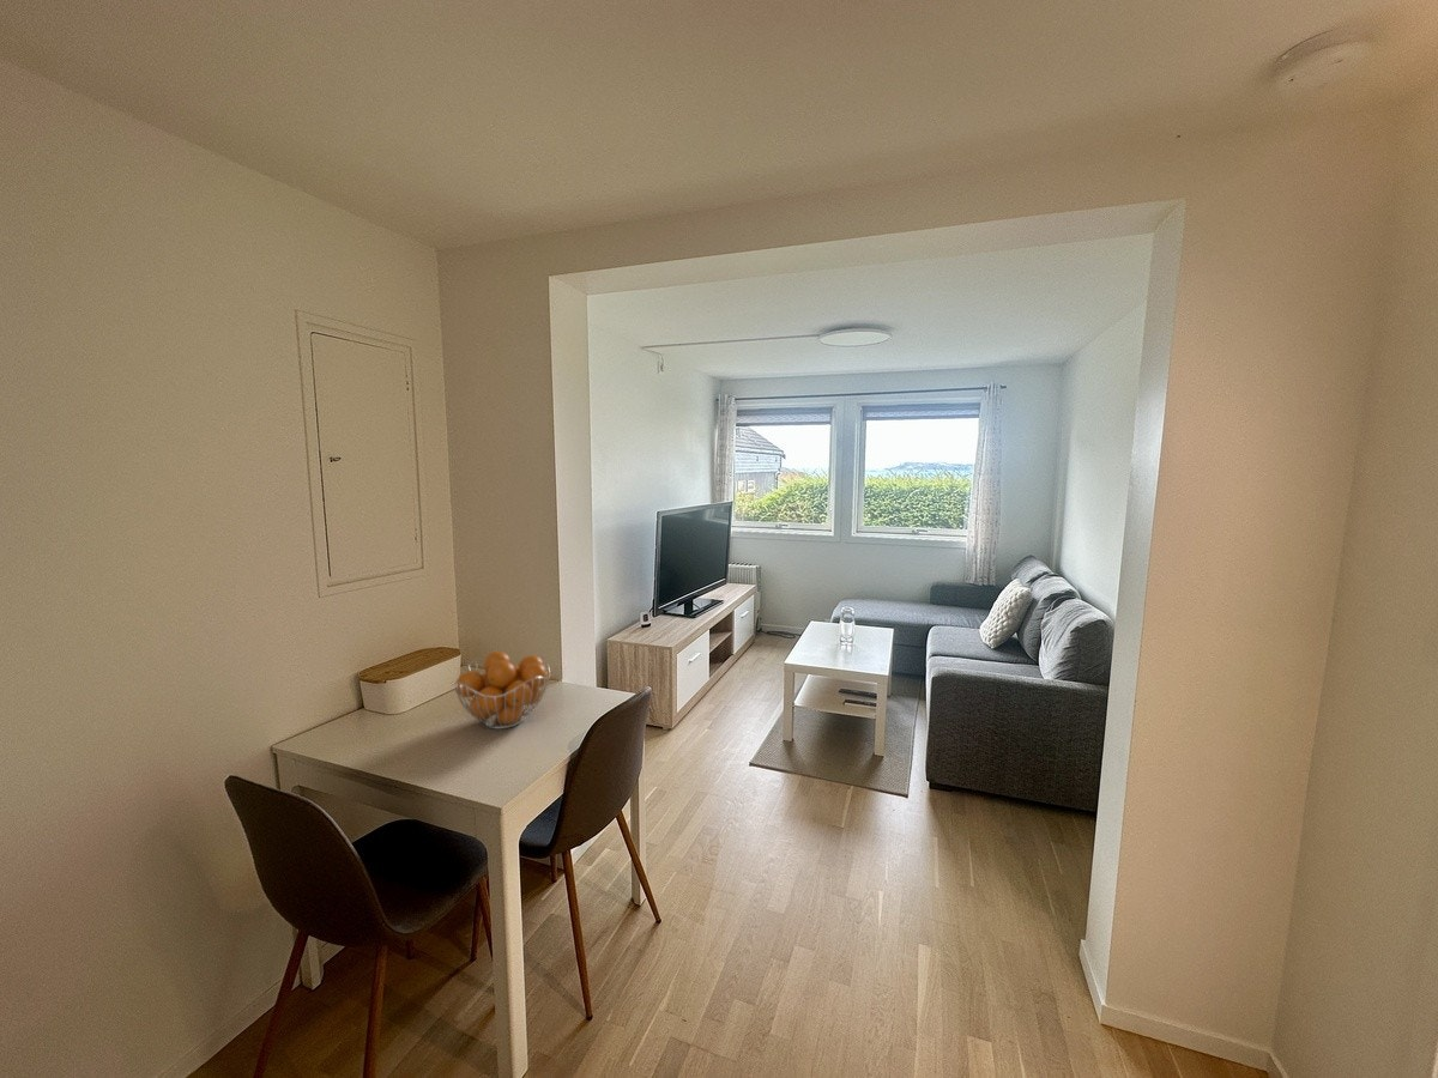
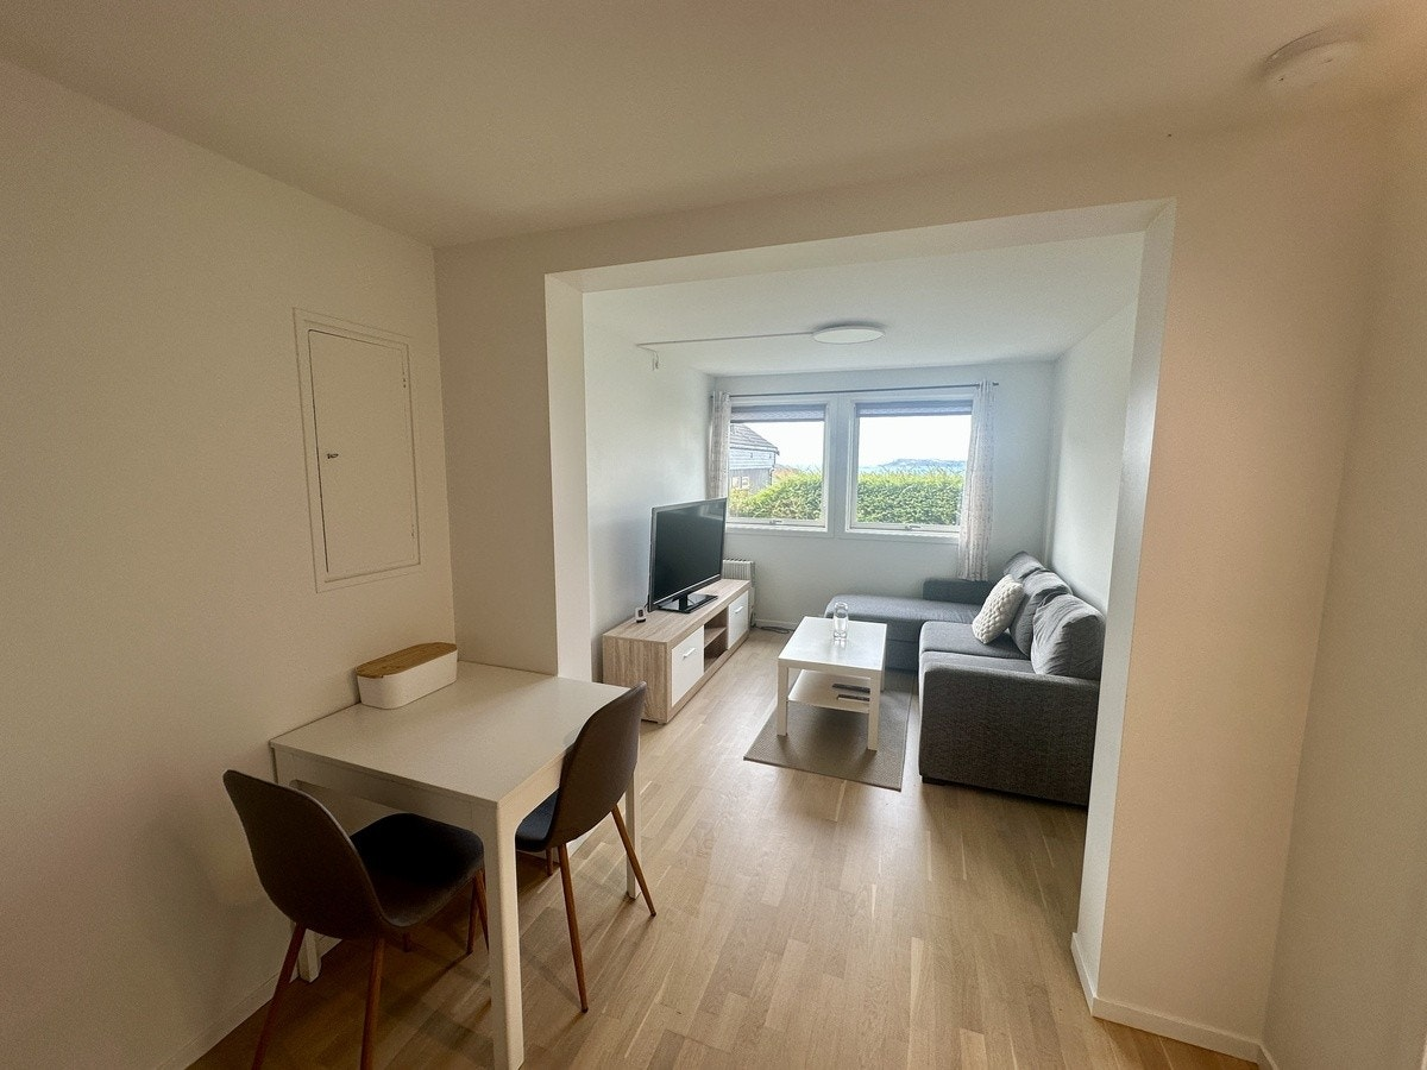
- fruit basket [452,650,551,731]
